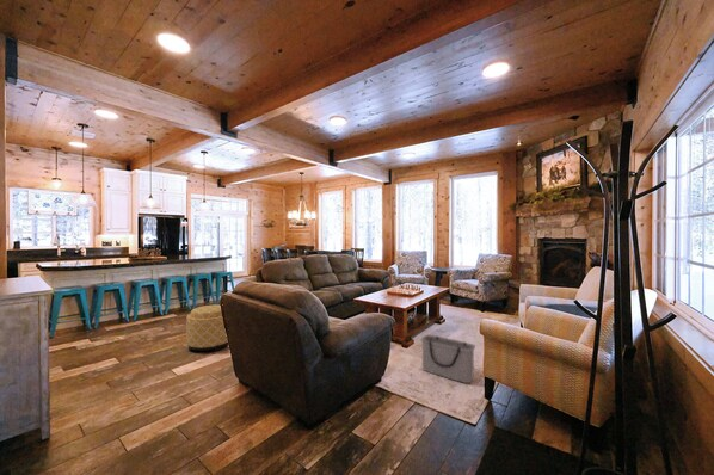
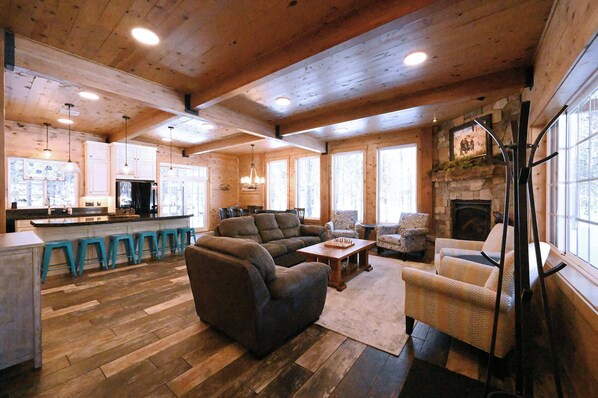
- ottoman [185,303,229,352]
- storage bin [420,333,476,384]
